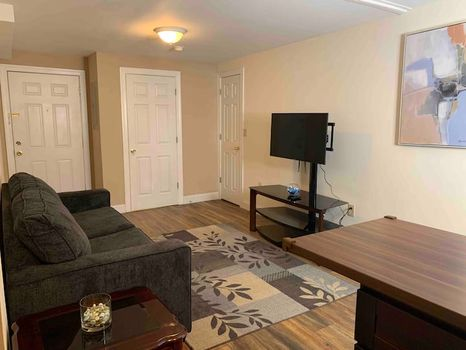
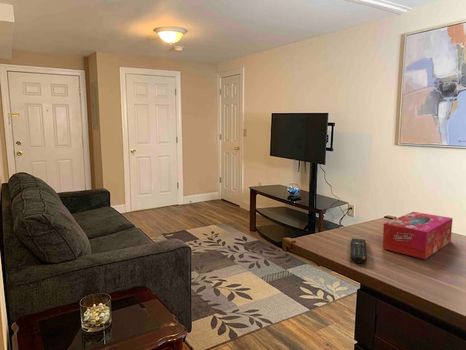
+ tissue box [382,211,453,260]
+ remote control [350,237,368,264]
